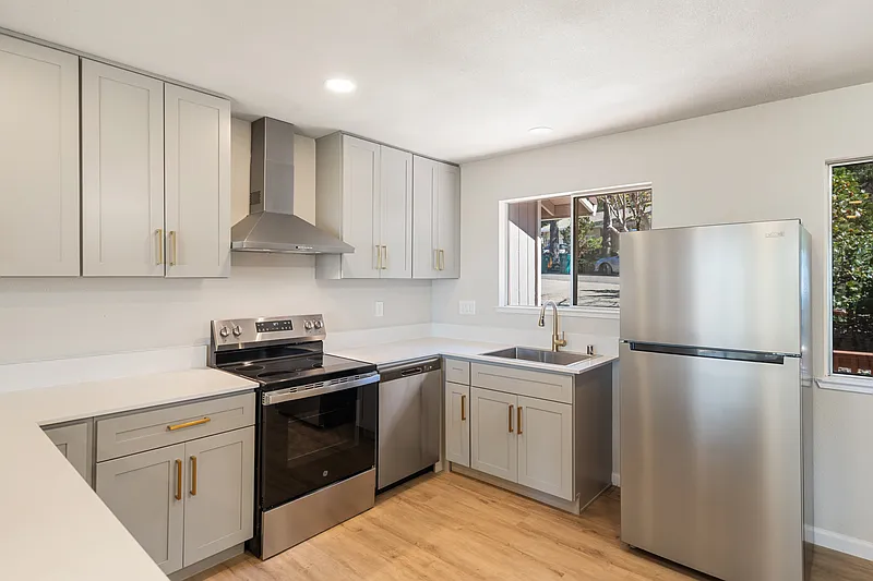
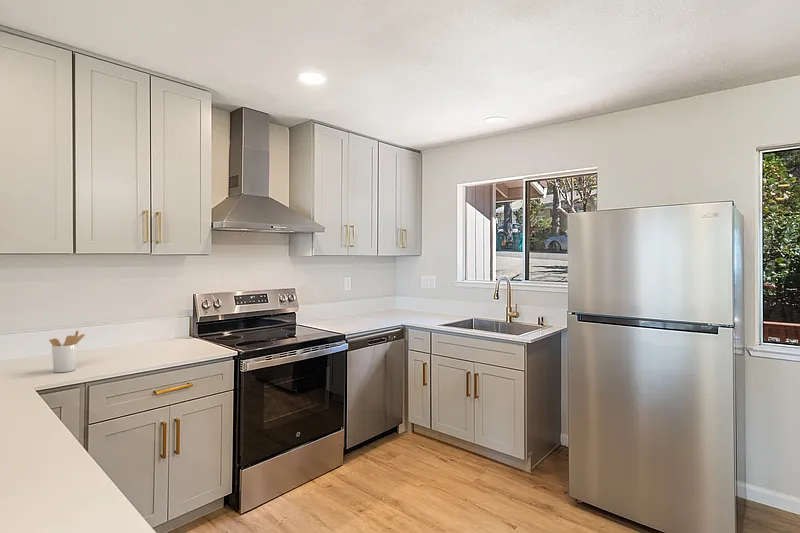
+ utensil holder [48,330,86,373]
